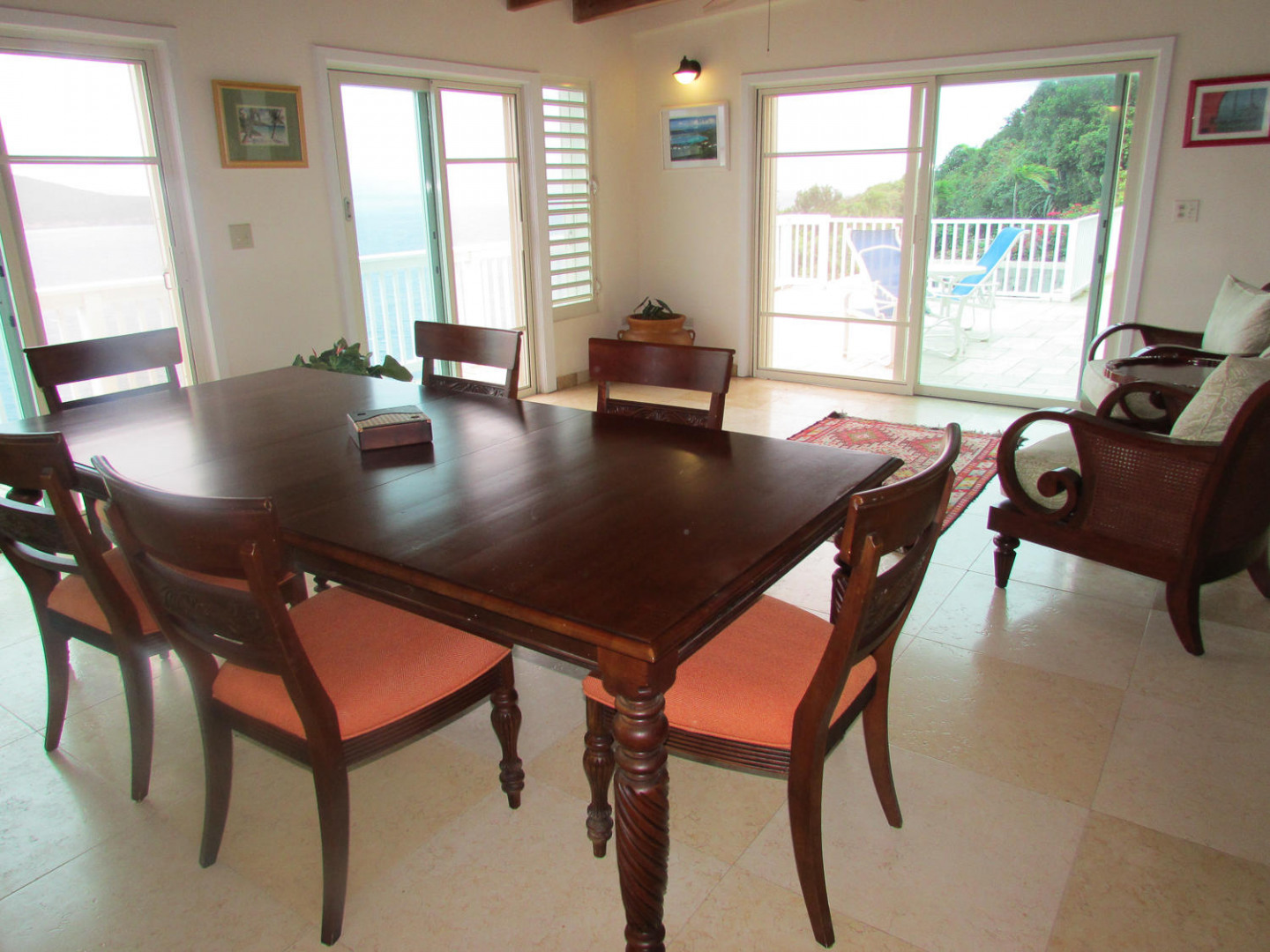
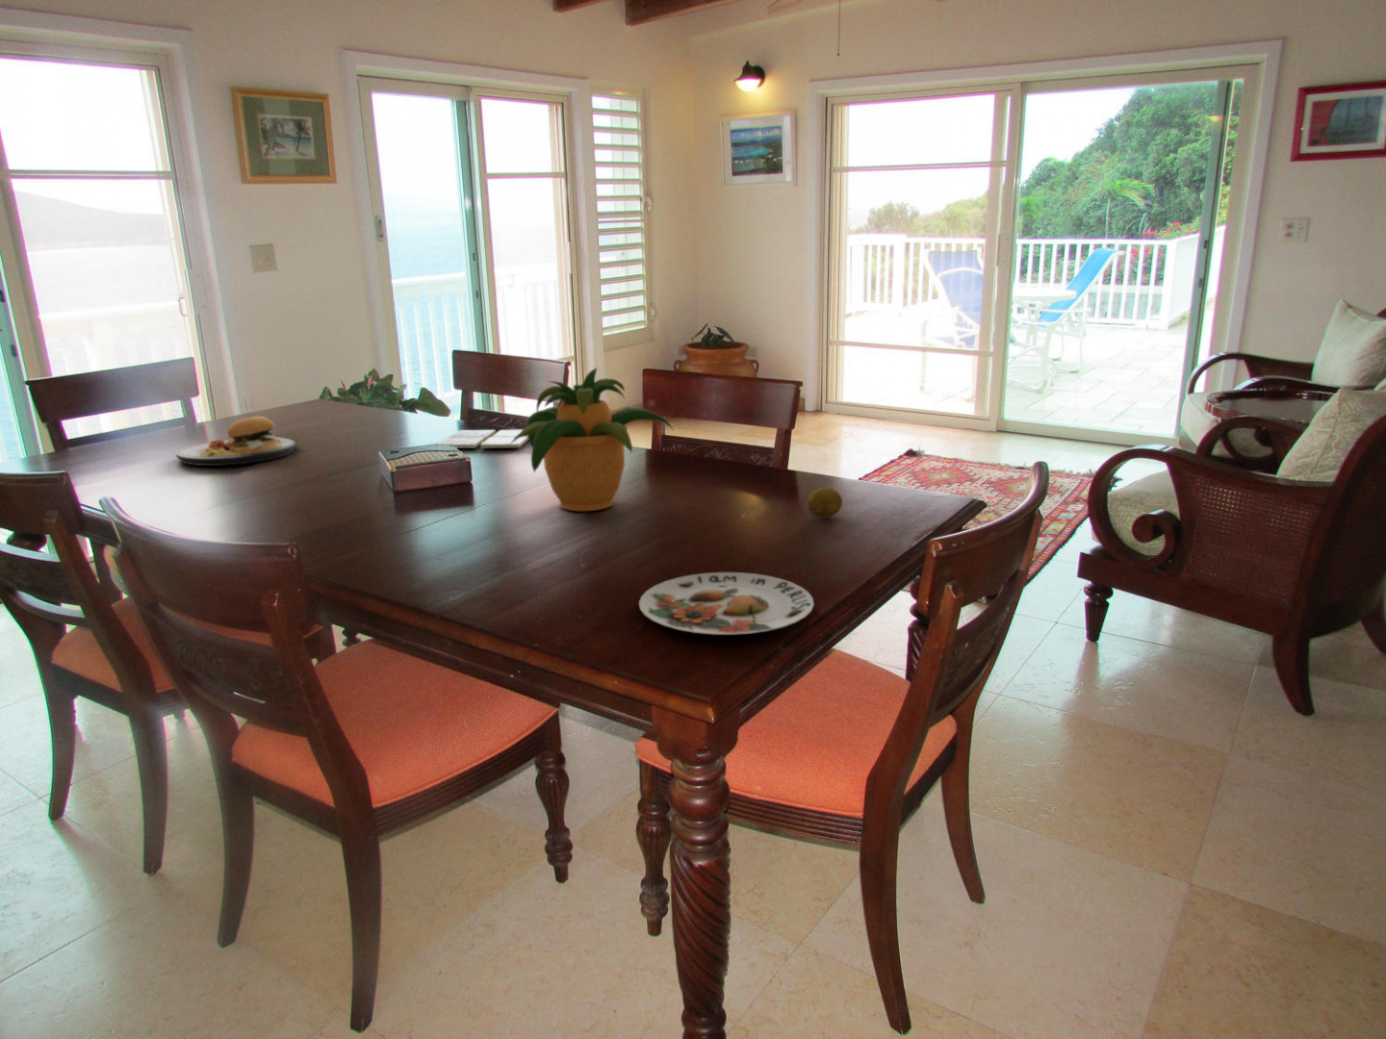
+ potted plant [510,367,676,512]
+ fruit [805,487,844,520]
+ drink coaster [435,429,529,450]
+ plate [176,397,297,467]
+ plate [638,572,815,636]
